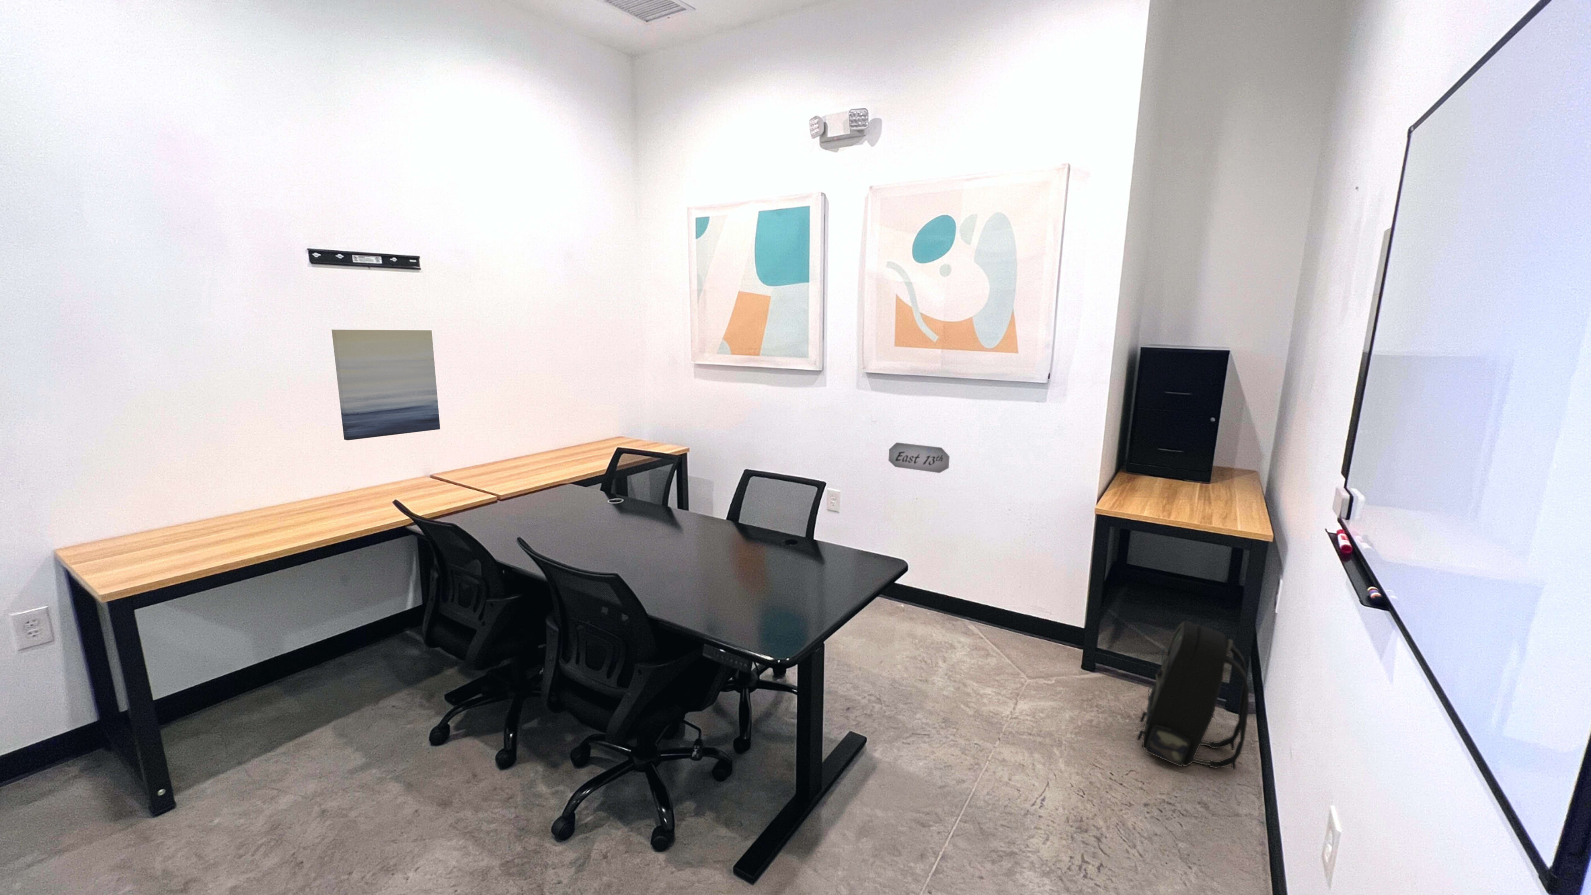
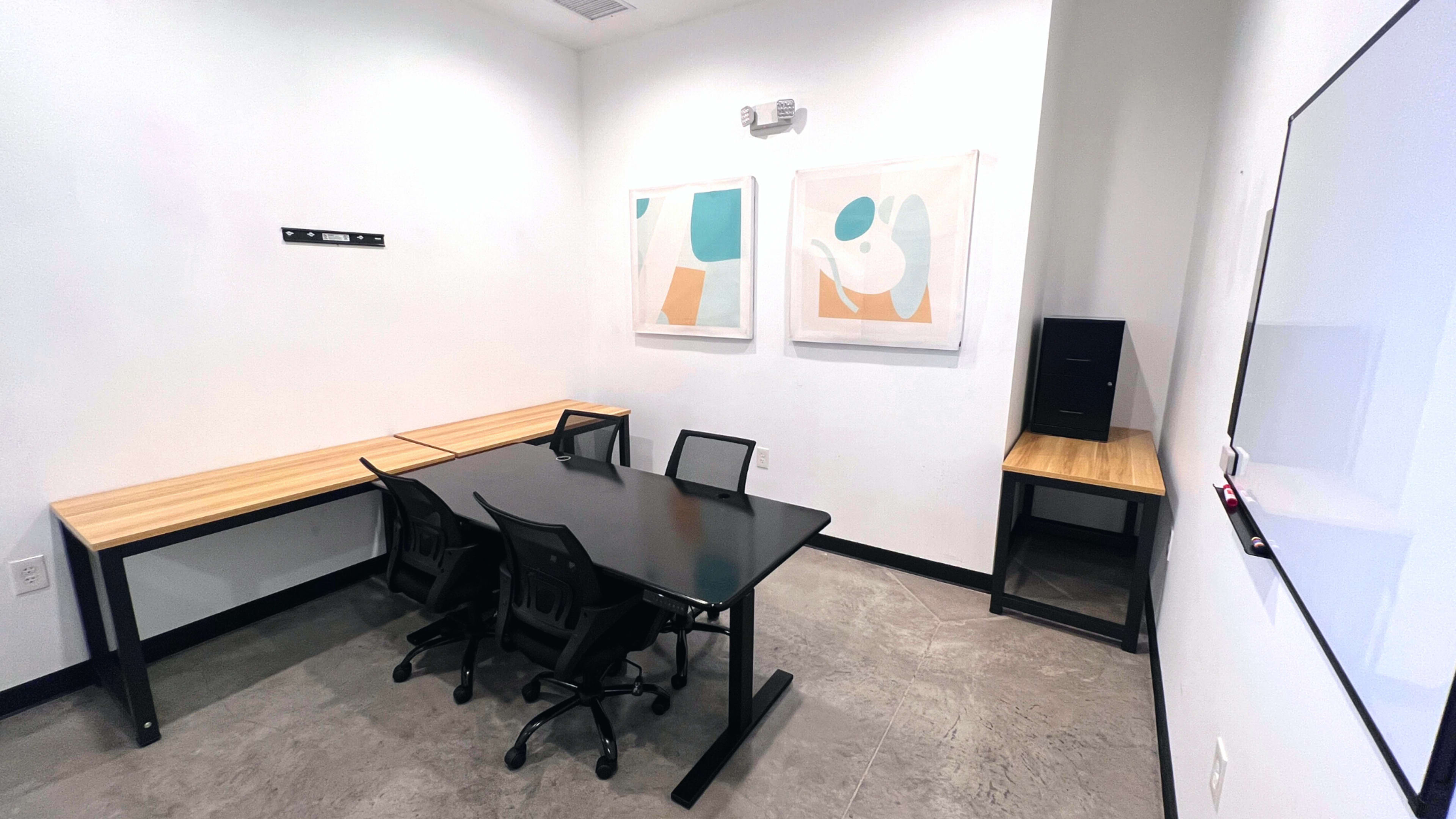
- backpack [1136,621,1249,770]
- wall art [331,329,440,440]
- nameplate [888,443,950,473]
